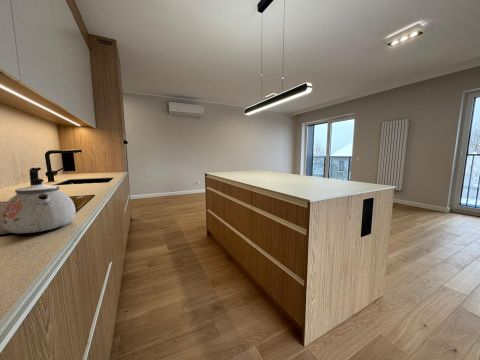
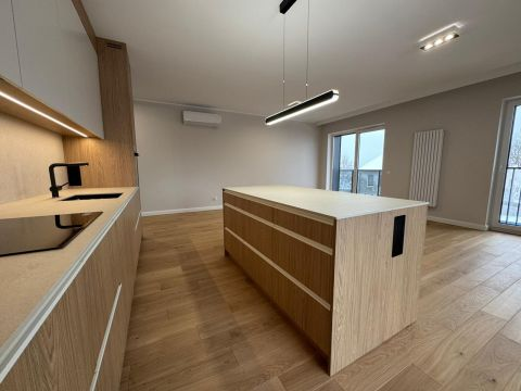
- kettle [0,167,77,234]
